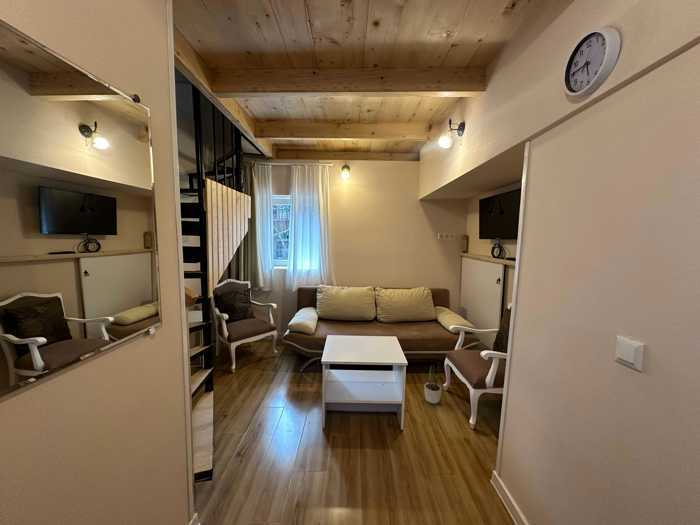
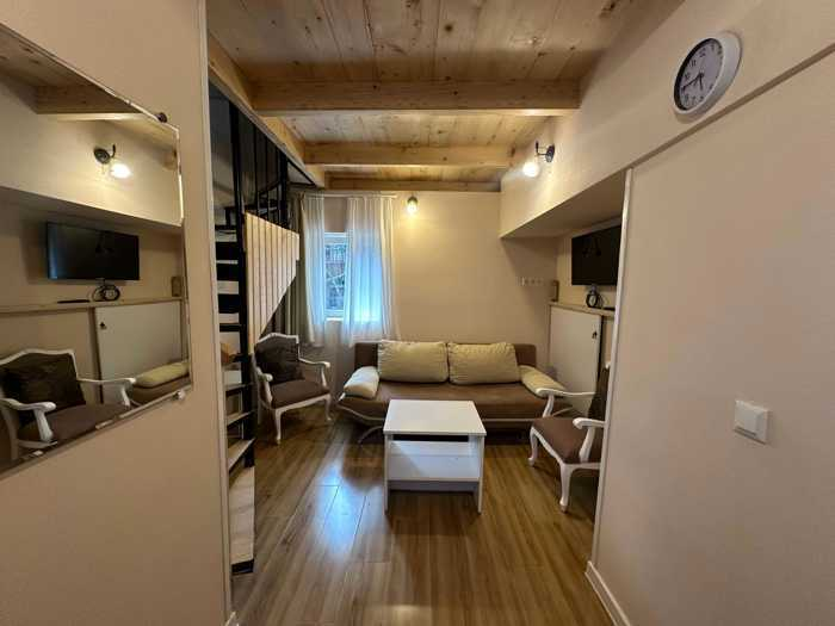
- potted plant [424,364,442,405]
